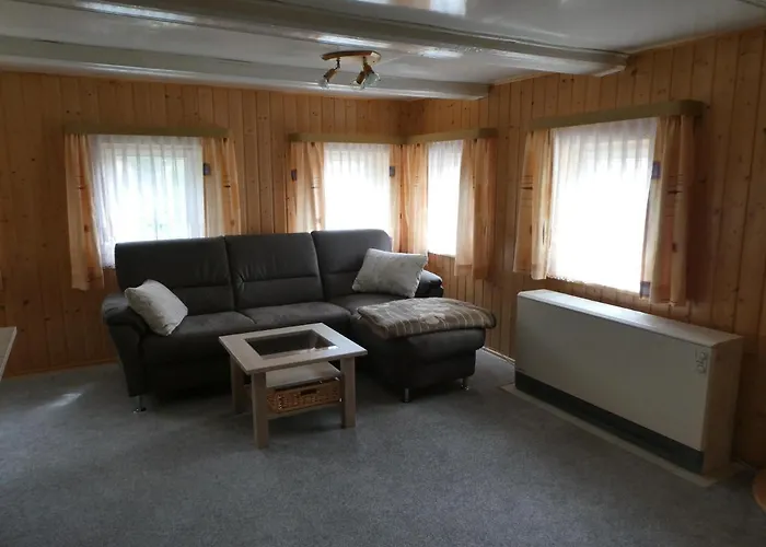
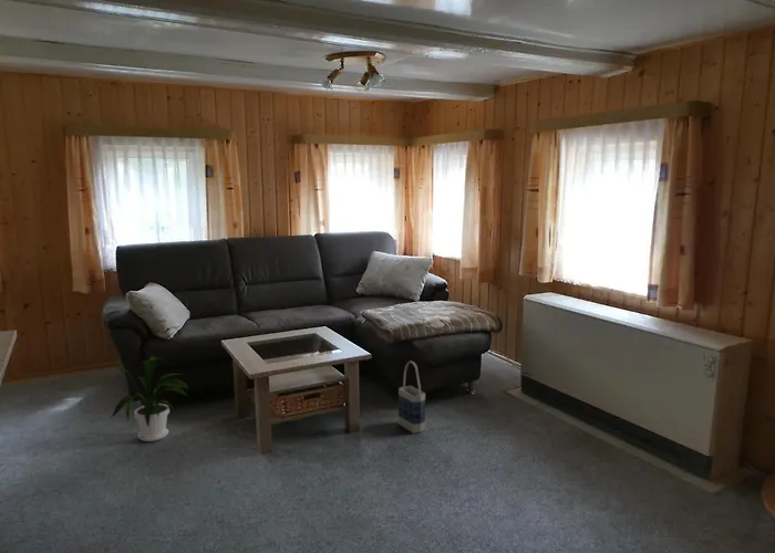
+ bag [397,361,426,435]
+ house plant [111,355,189,442]
